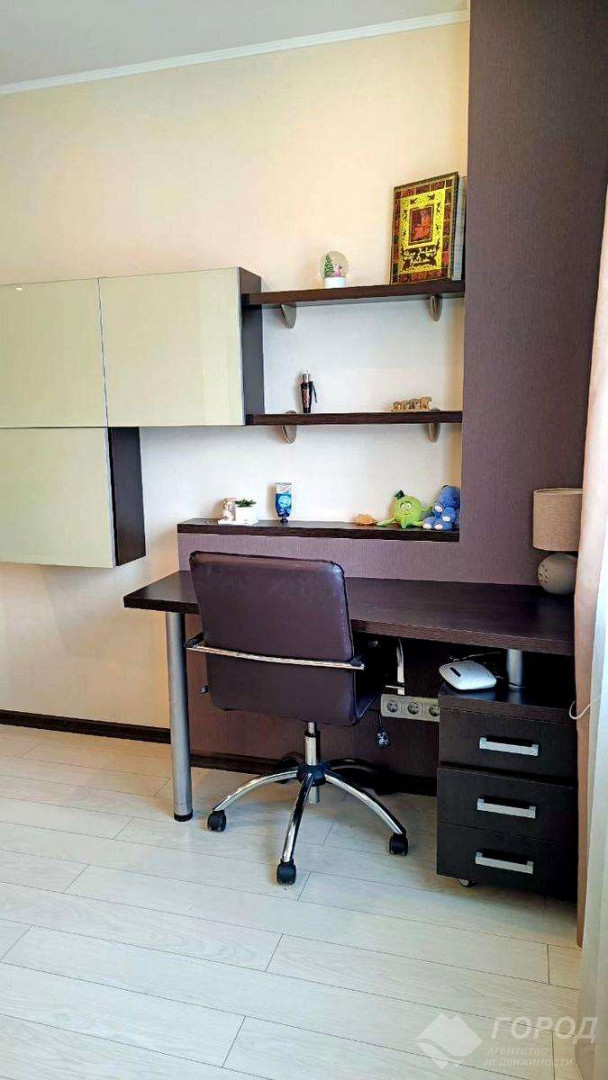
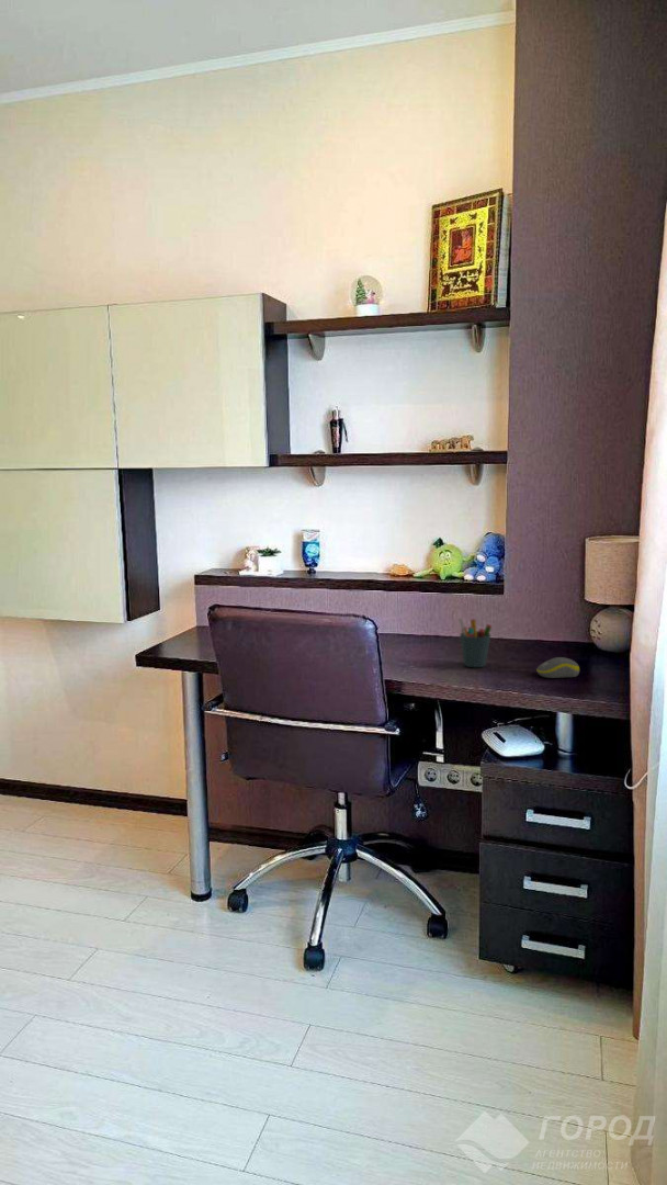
+ pen holder [457,617,493,668]
+ computer mouse [535,656,580,679]
